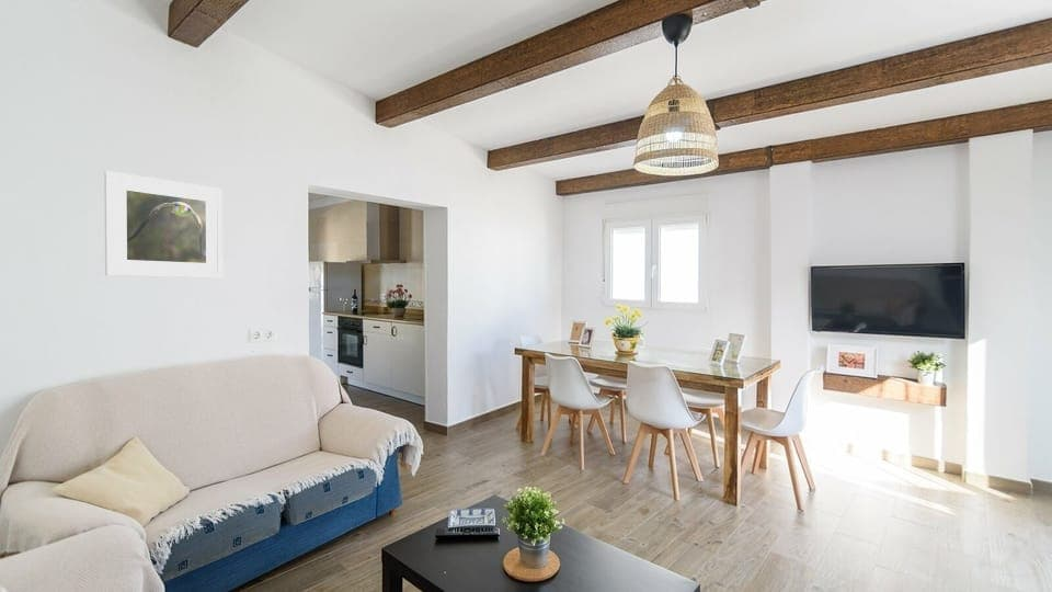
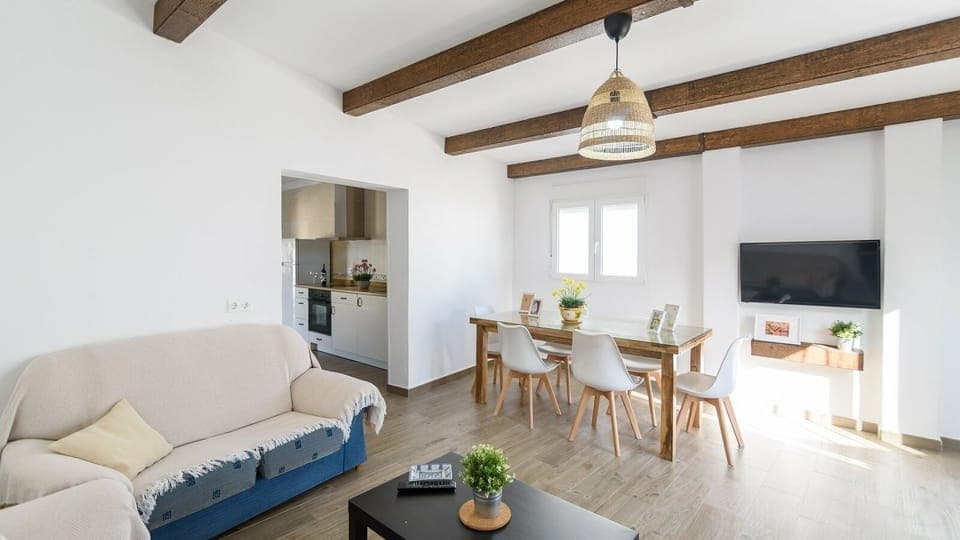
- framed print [103,170,224,278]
